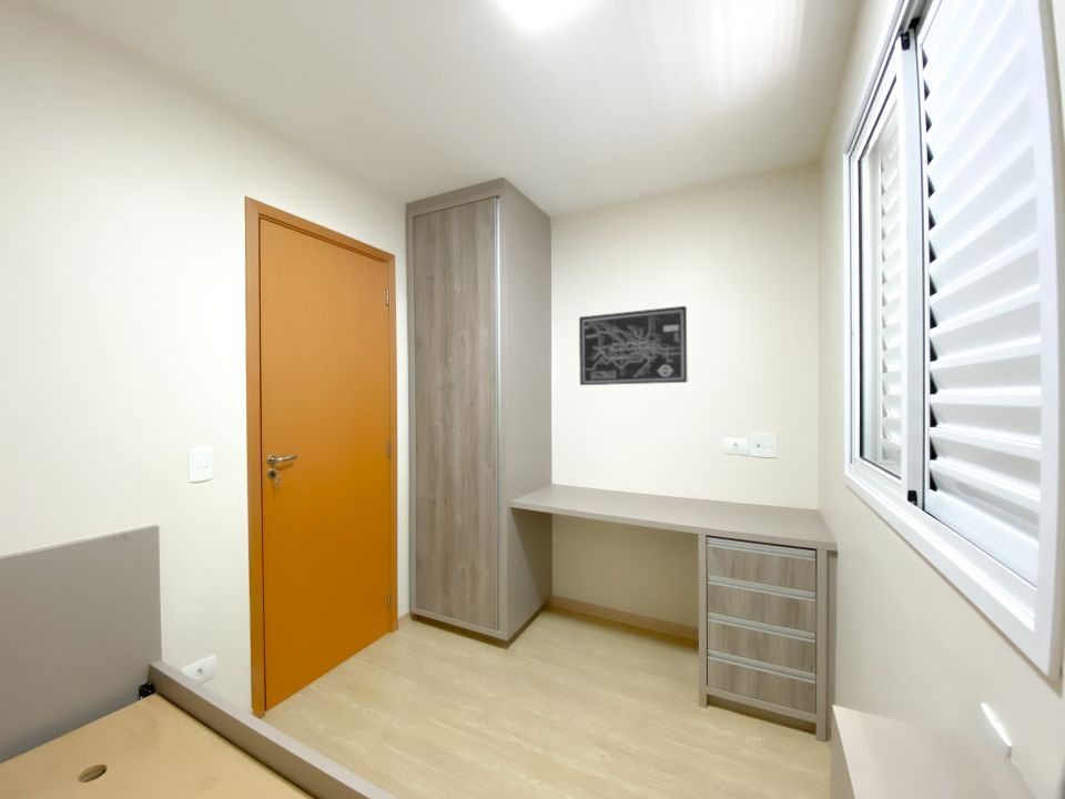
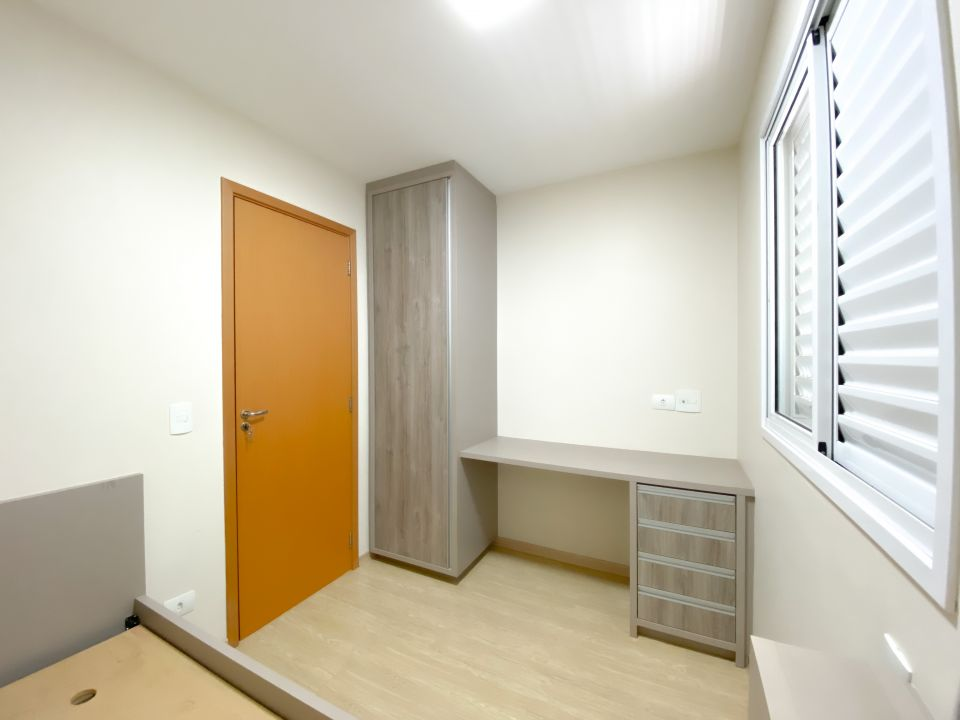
- wall art [578,305,688,386]
